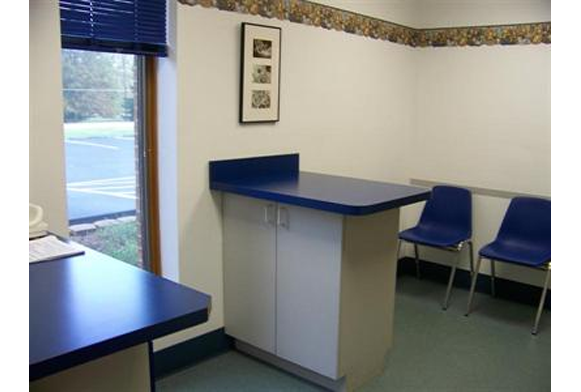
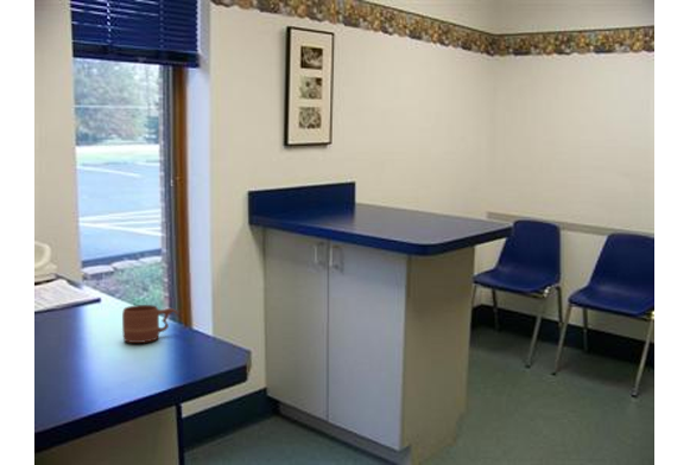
+ mug [121,304,179,344]
